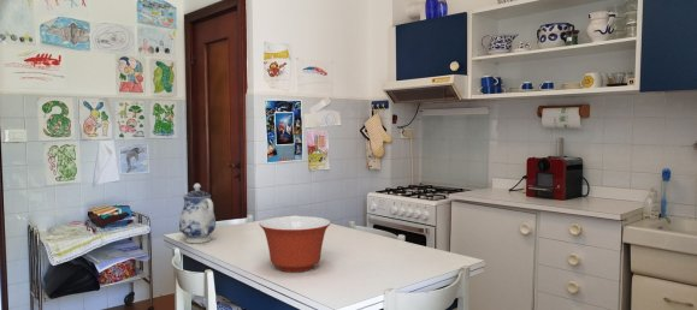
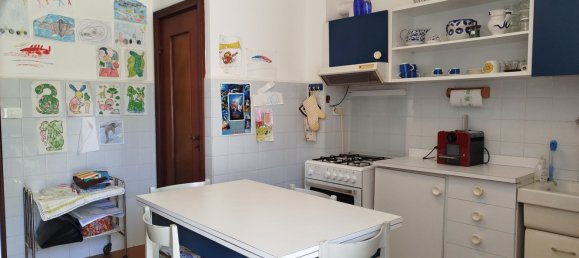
- teapot [178,183,217,244]
- mixing bowl [258,215,332,273]
